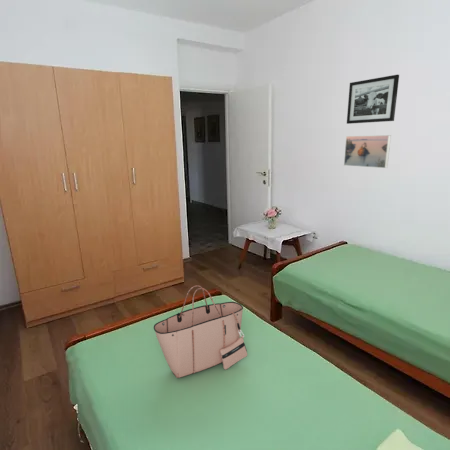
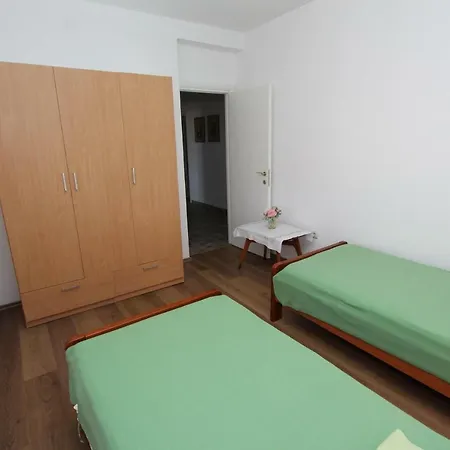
- tote bag [153,284,248,379]
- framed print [343,134,392,169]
- picture frame [346,74,400,125]
